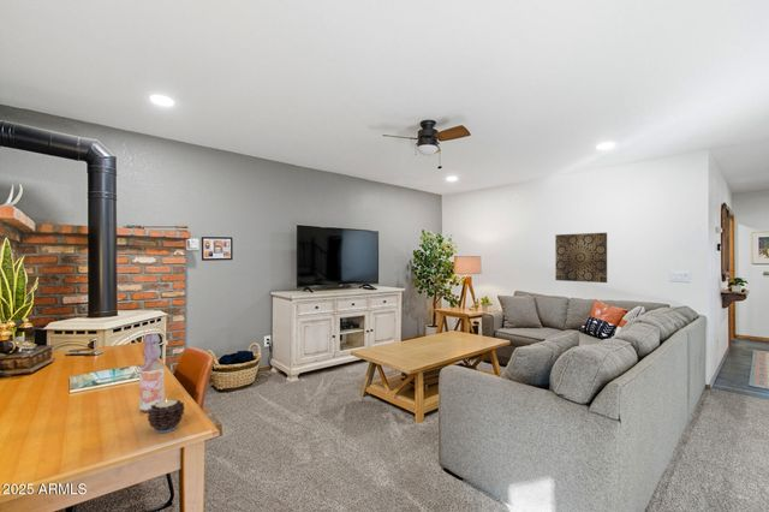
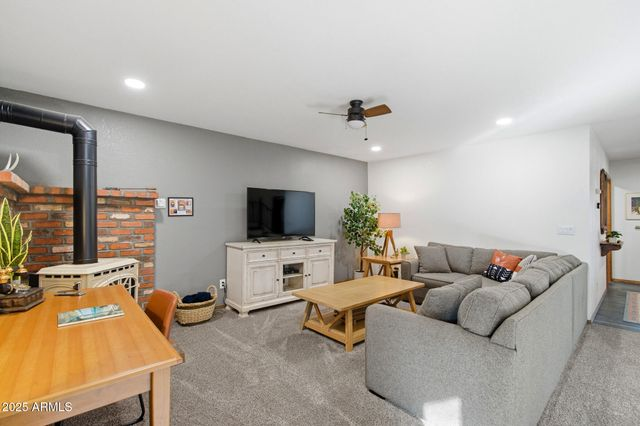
- wall art [554,232,608,284]
- candle [147,397,186,434]
- bottle [138,333,166,413]
